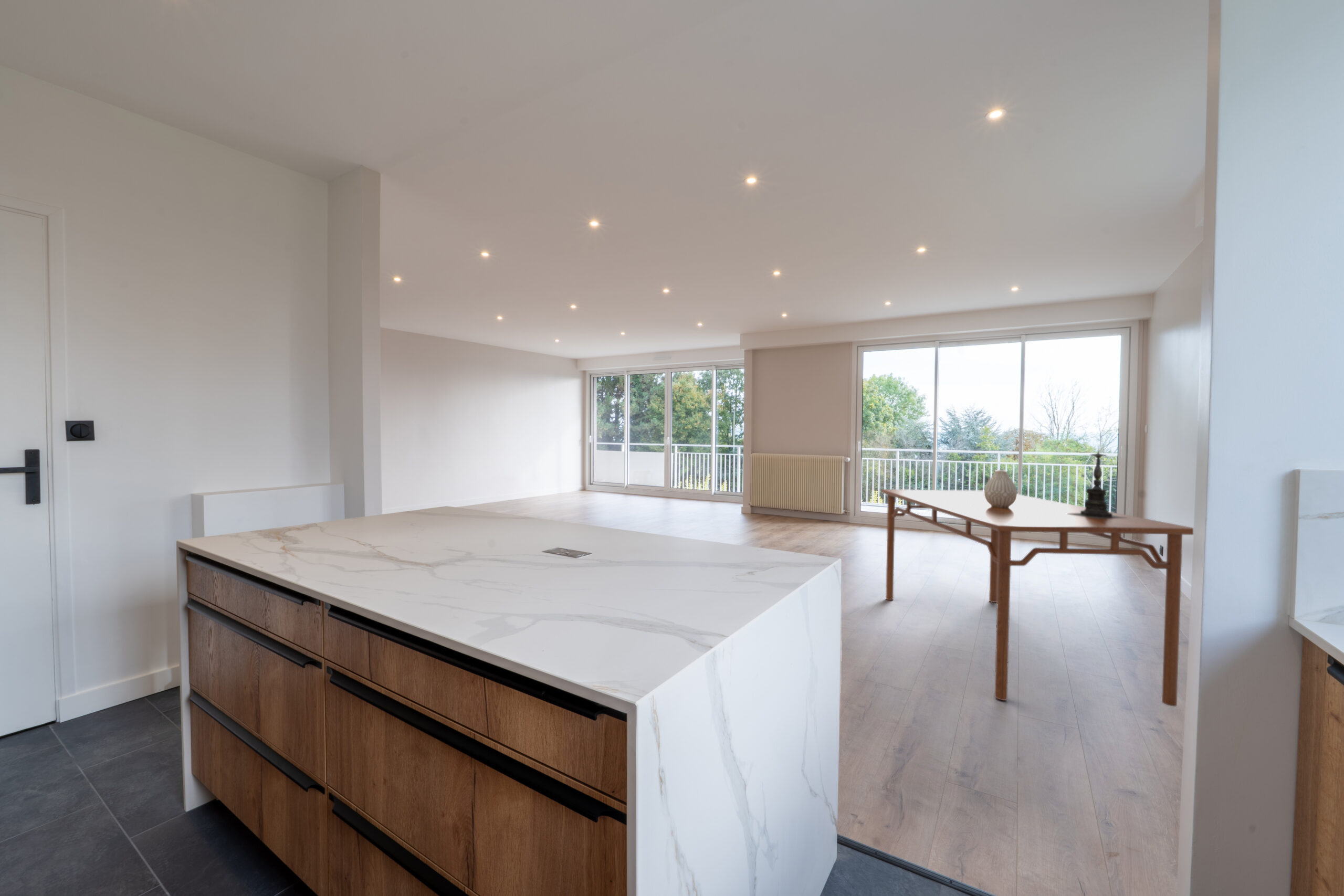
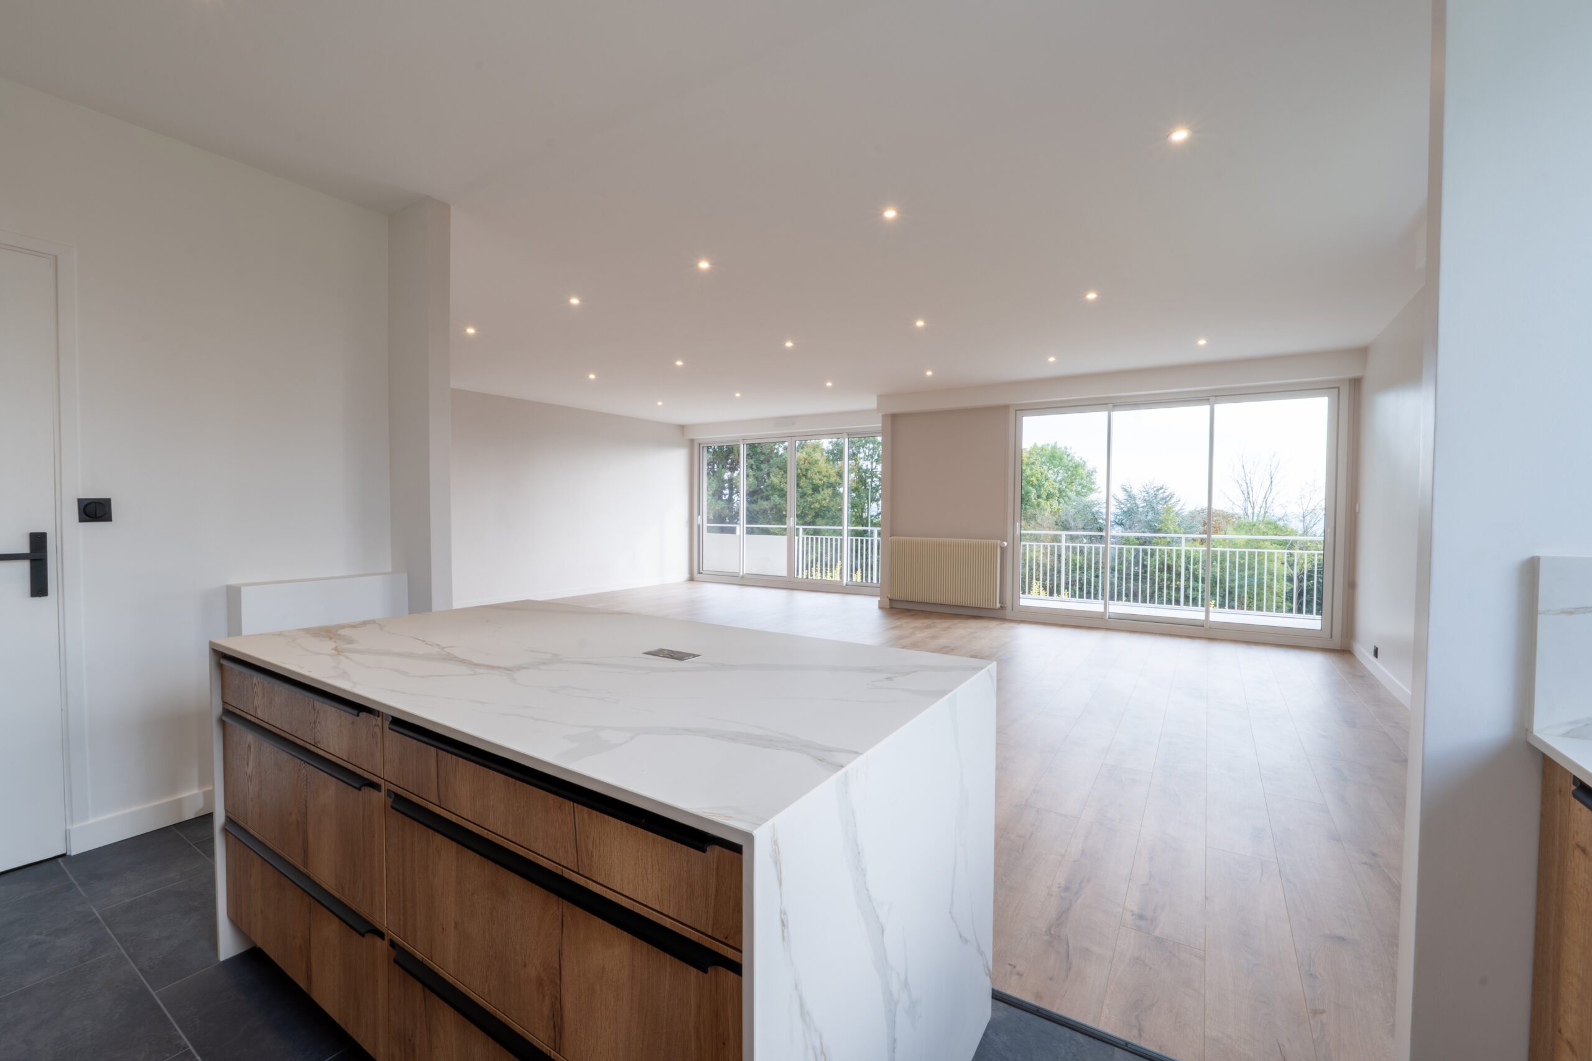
- dining table [881,489,1194,707]
- candle holder [1066,444,1124,519]
- vase [983,469,1018,508]
